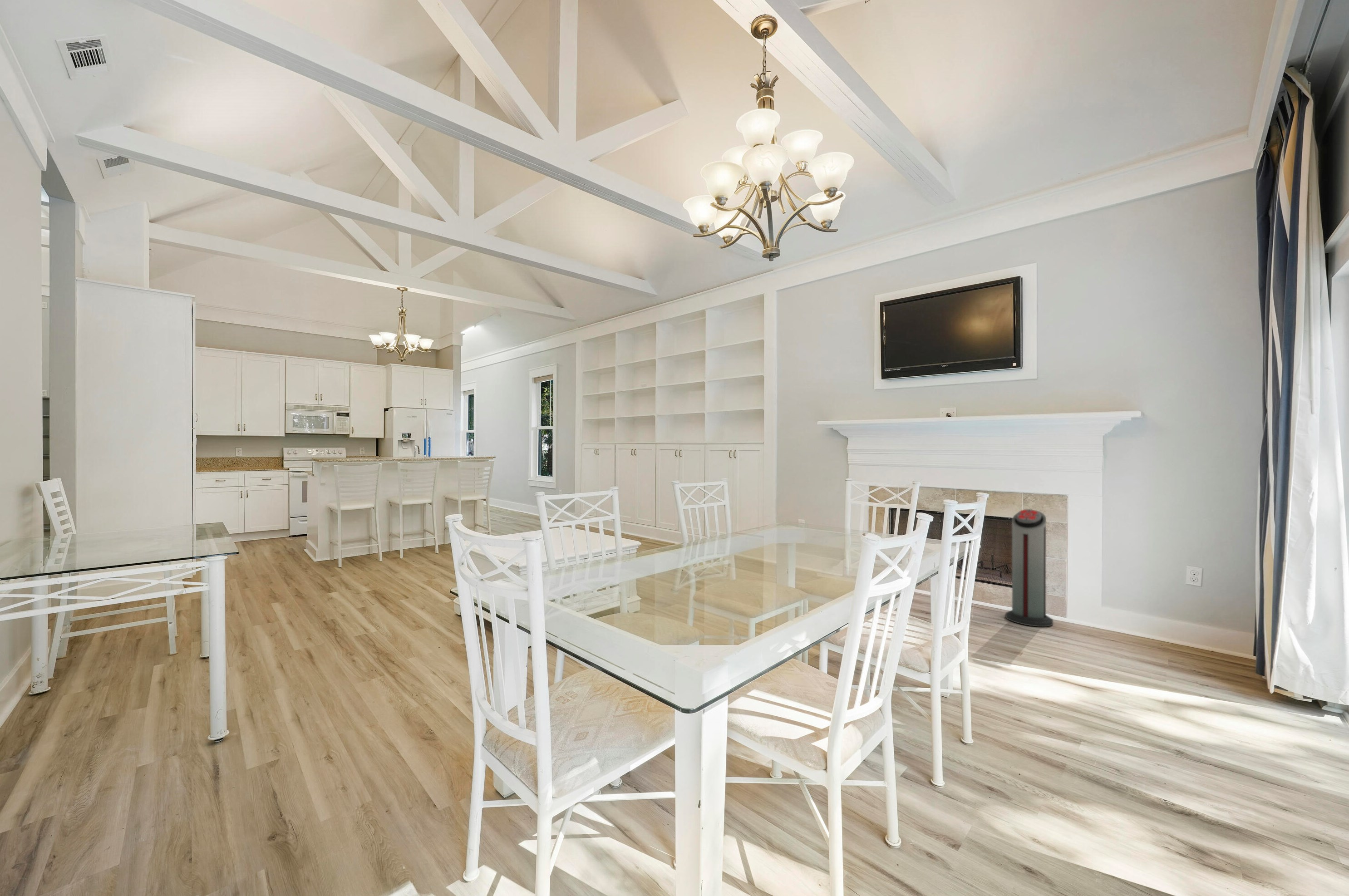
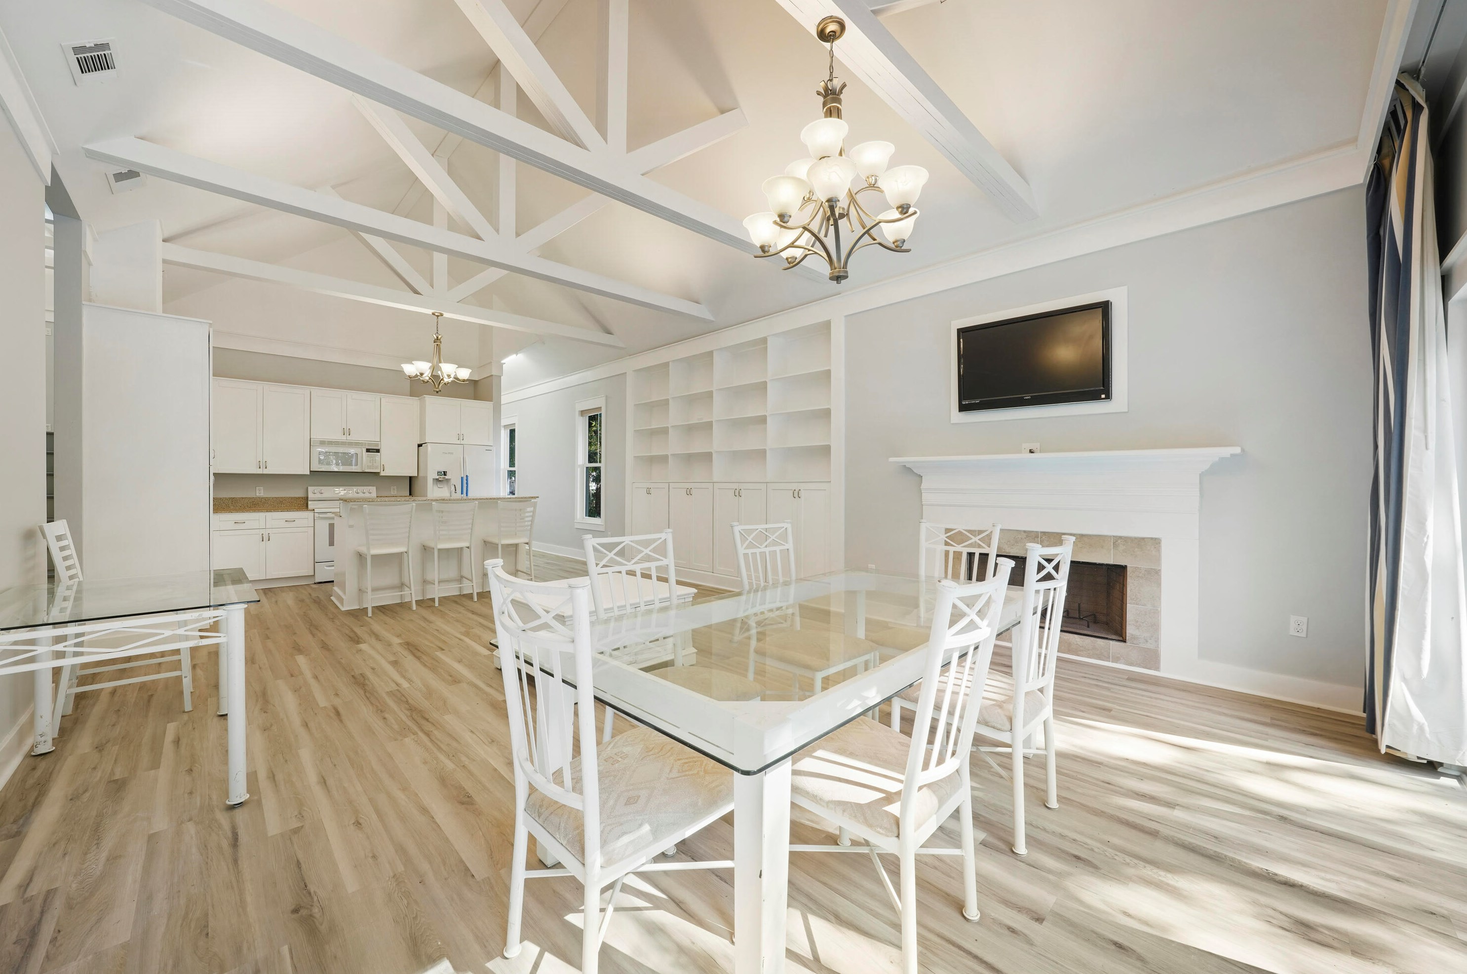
- air purifier [1005,509,1054,627]
